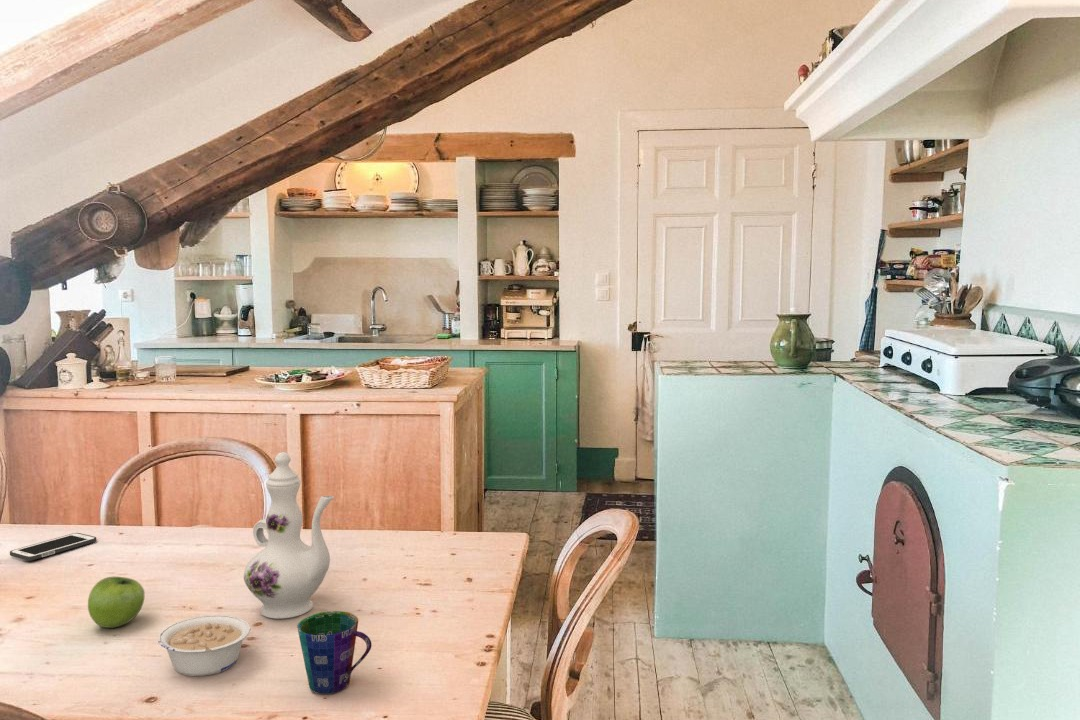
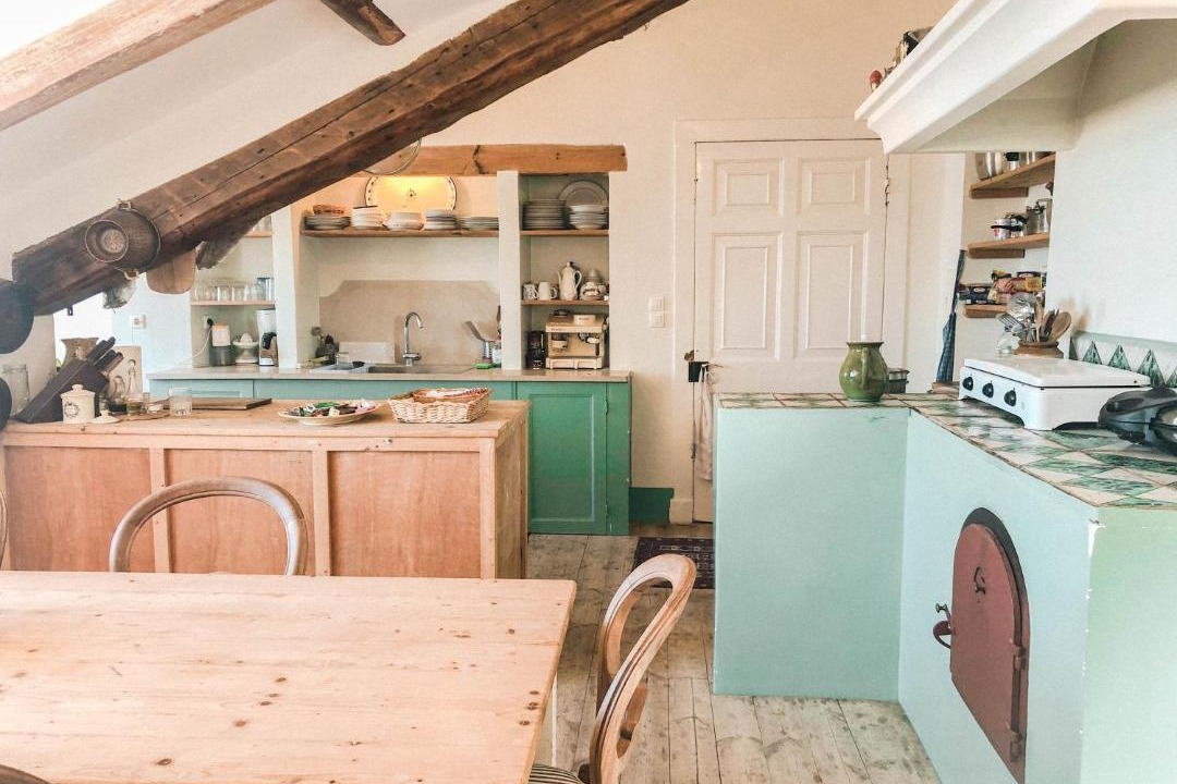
- legume [157,614,251,677]
- fruit [87,576,146,629]
- cell phone [9,532,97,562]
- chinaware [243,451,335,620]
- cup [296,610,373,695]
